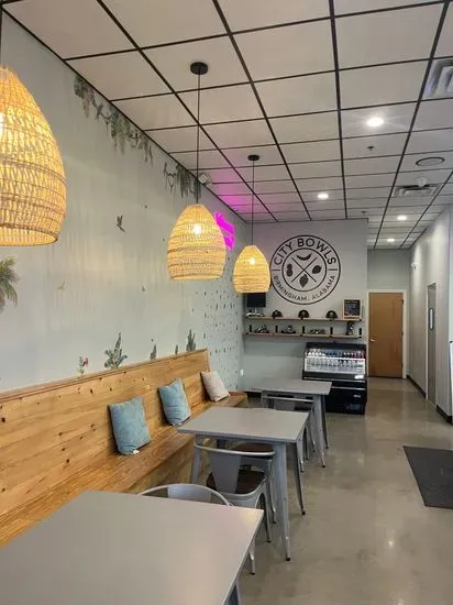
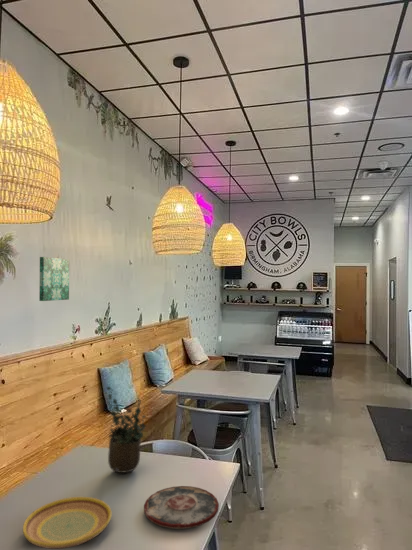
+ plate [22,496,112,550]
+ plate [143,485,220,530]
+ wall art [38,256,70,302]
+ potted plant [106,386,148,476]
